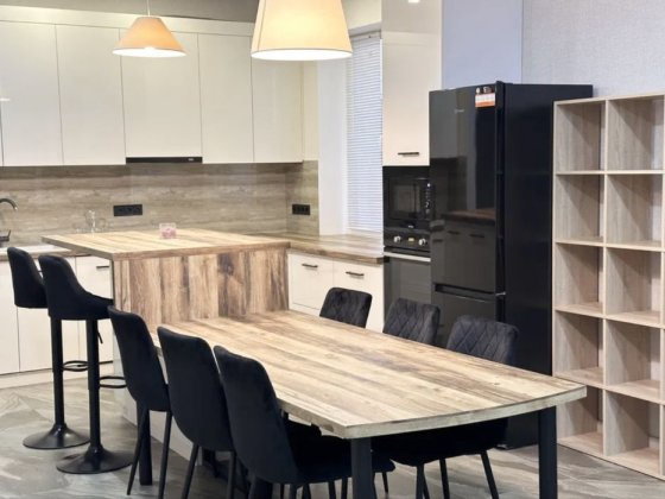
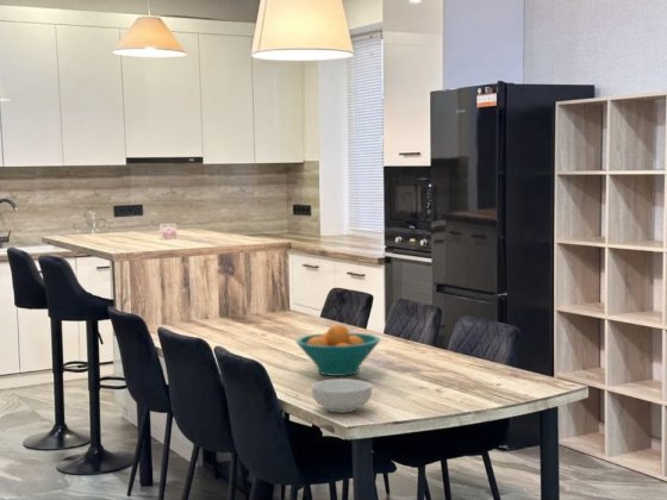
+ cereal bowl [311,377,373,414]
+ fruit bowl [295,323,381,377]
